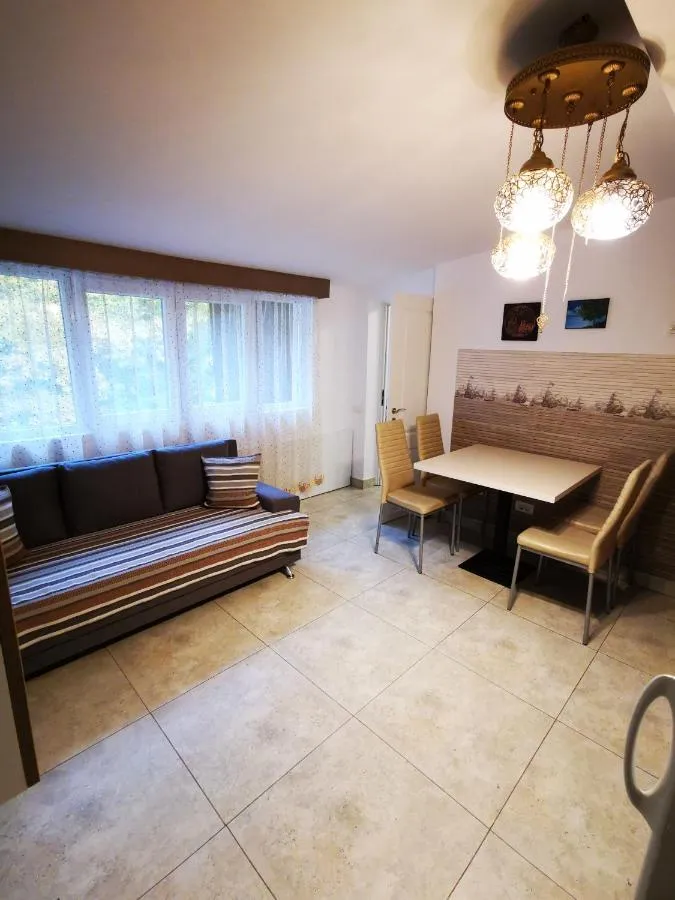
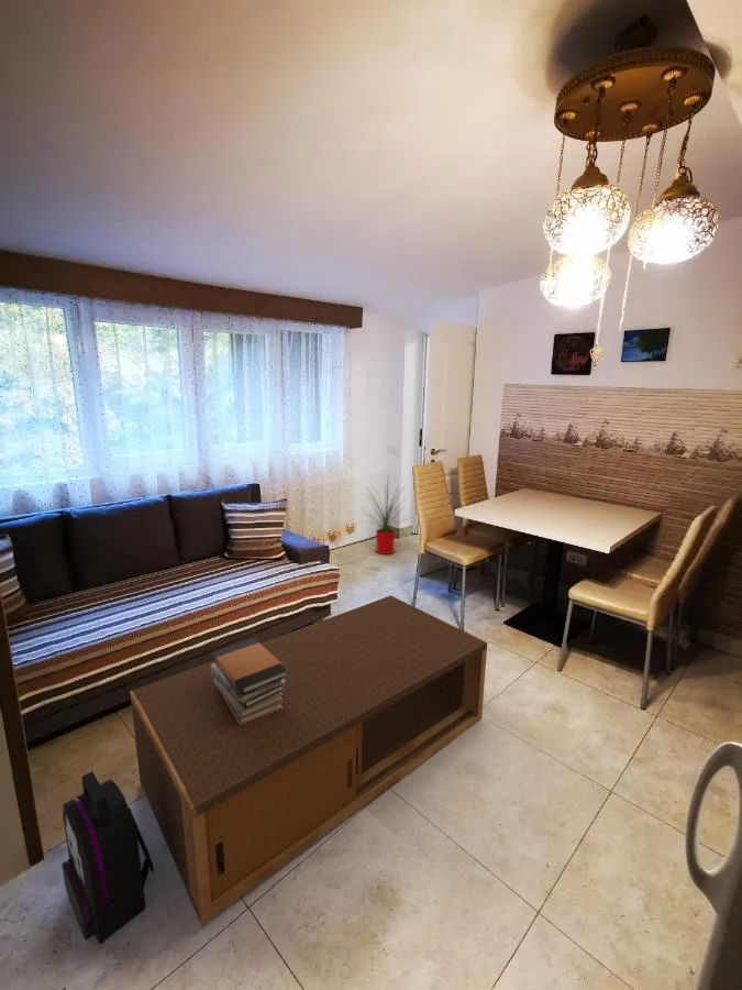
+ house plant [358,484,411,556]
+ backpack [60,770,155,945]
+ coffee table [129,594,488,926]
+ book stack [211,637,288,725]
